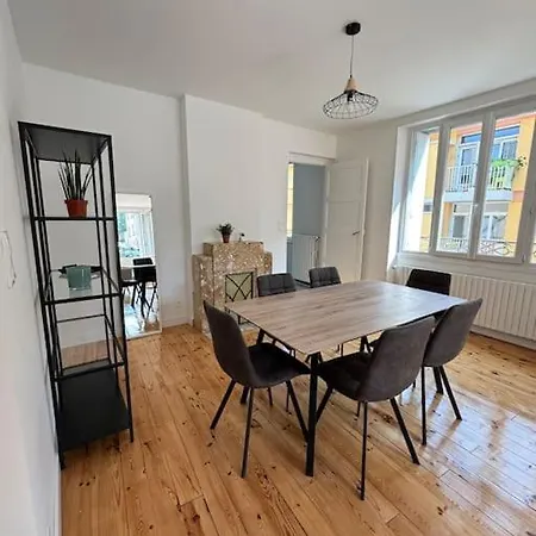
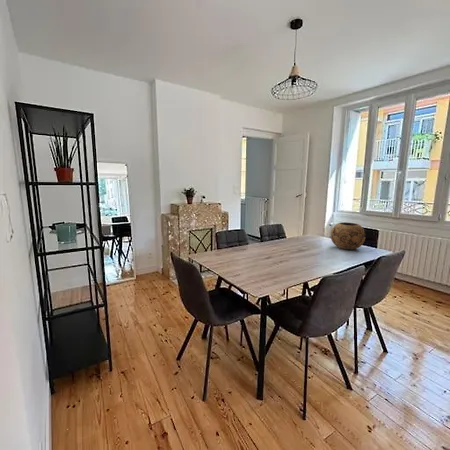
+ decorative bowl [330,221,366,251]
